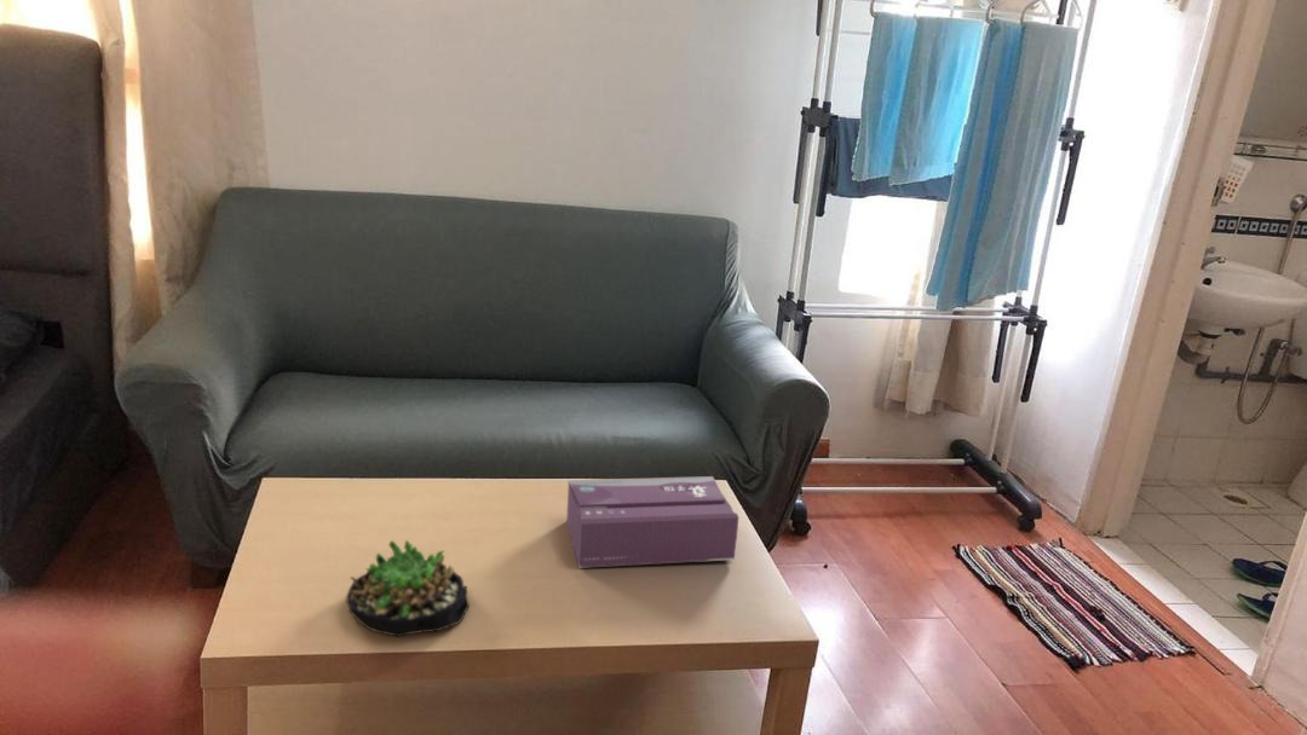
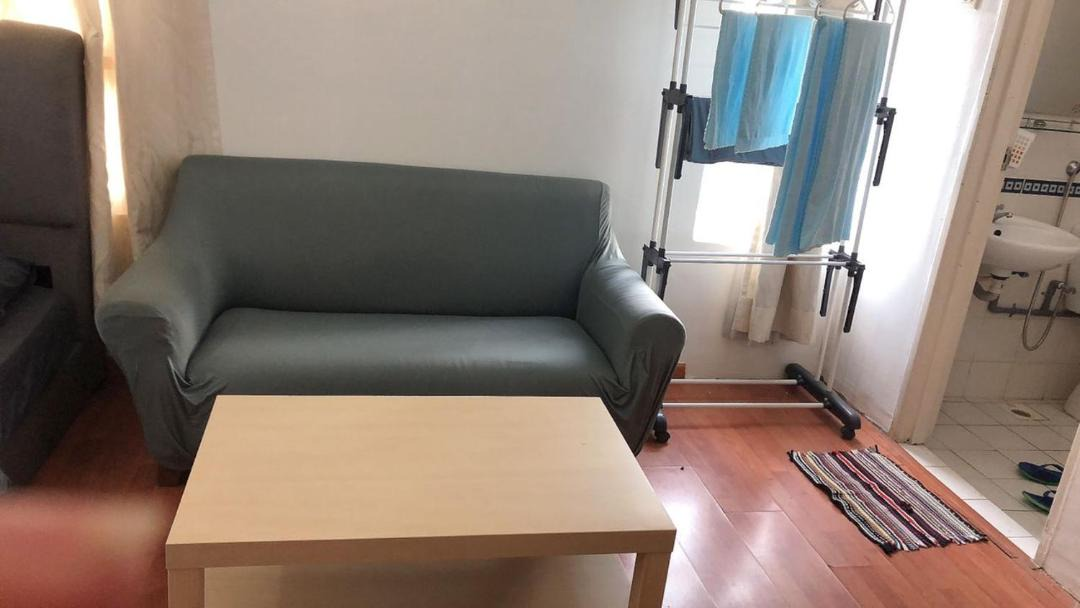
- tissue box [565,475,739,569]
- succulent plant [345,539,471,638]
